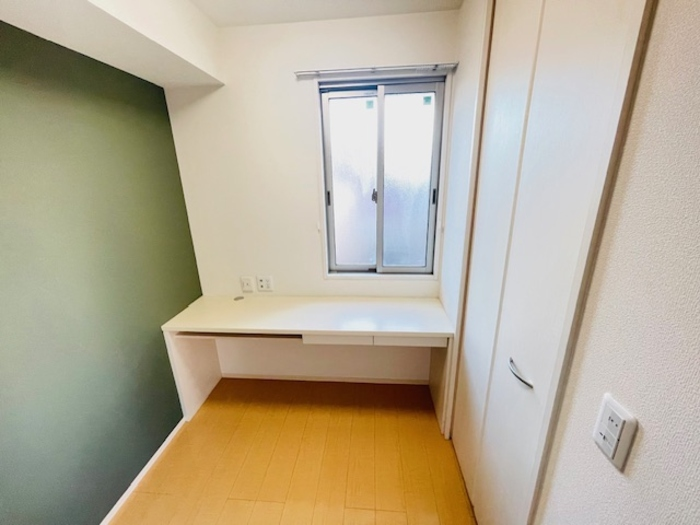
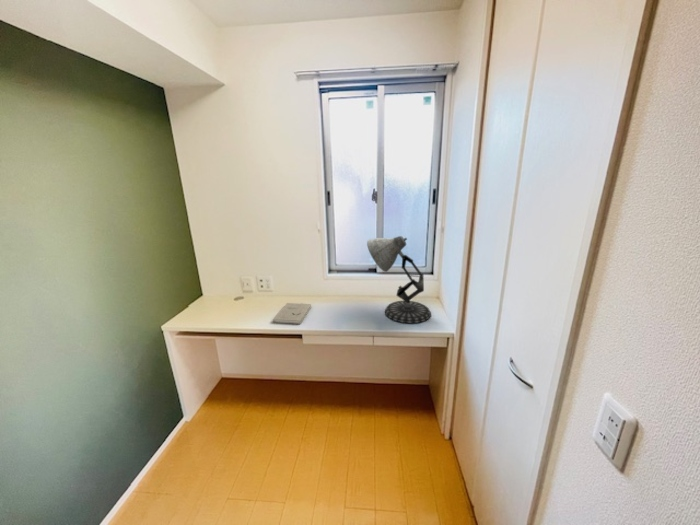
+ desk lamp [366,235,432,324]
+ book [272,302,312,325]
